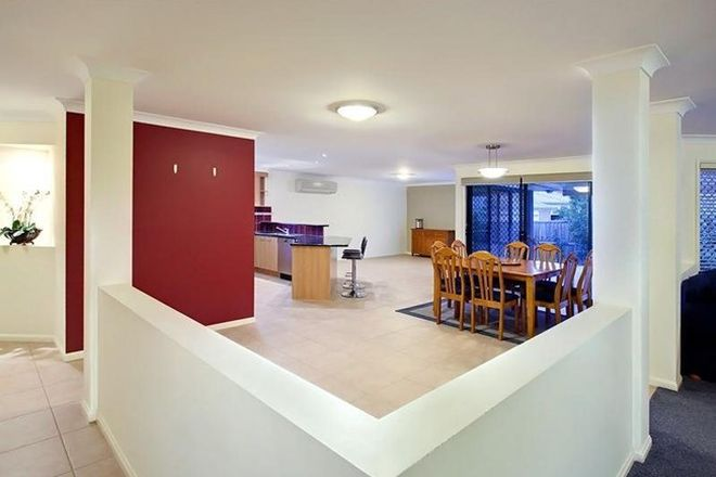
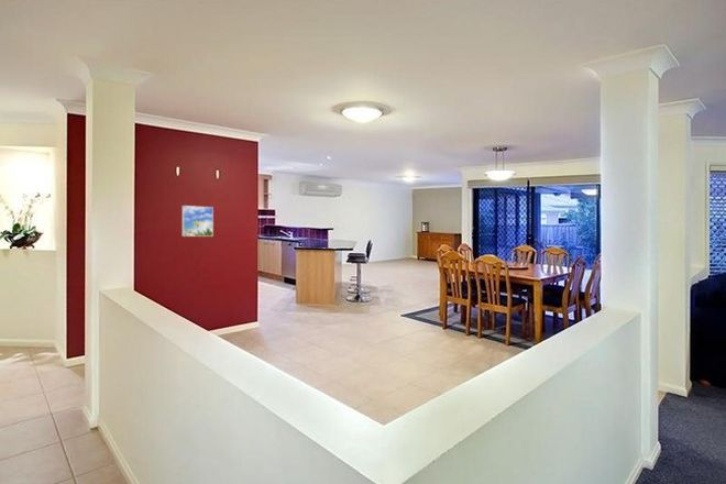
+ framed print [182,205,215,238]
